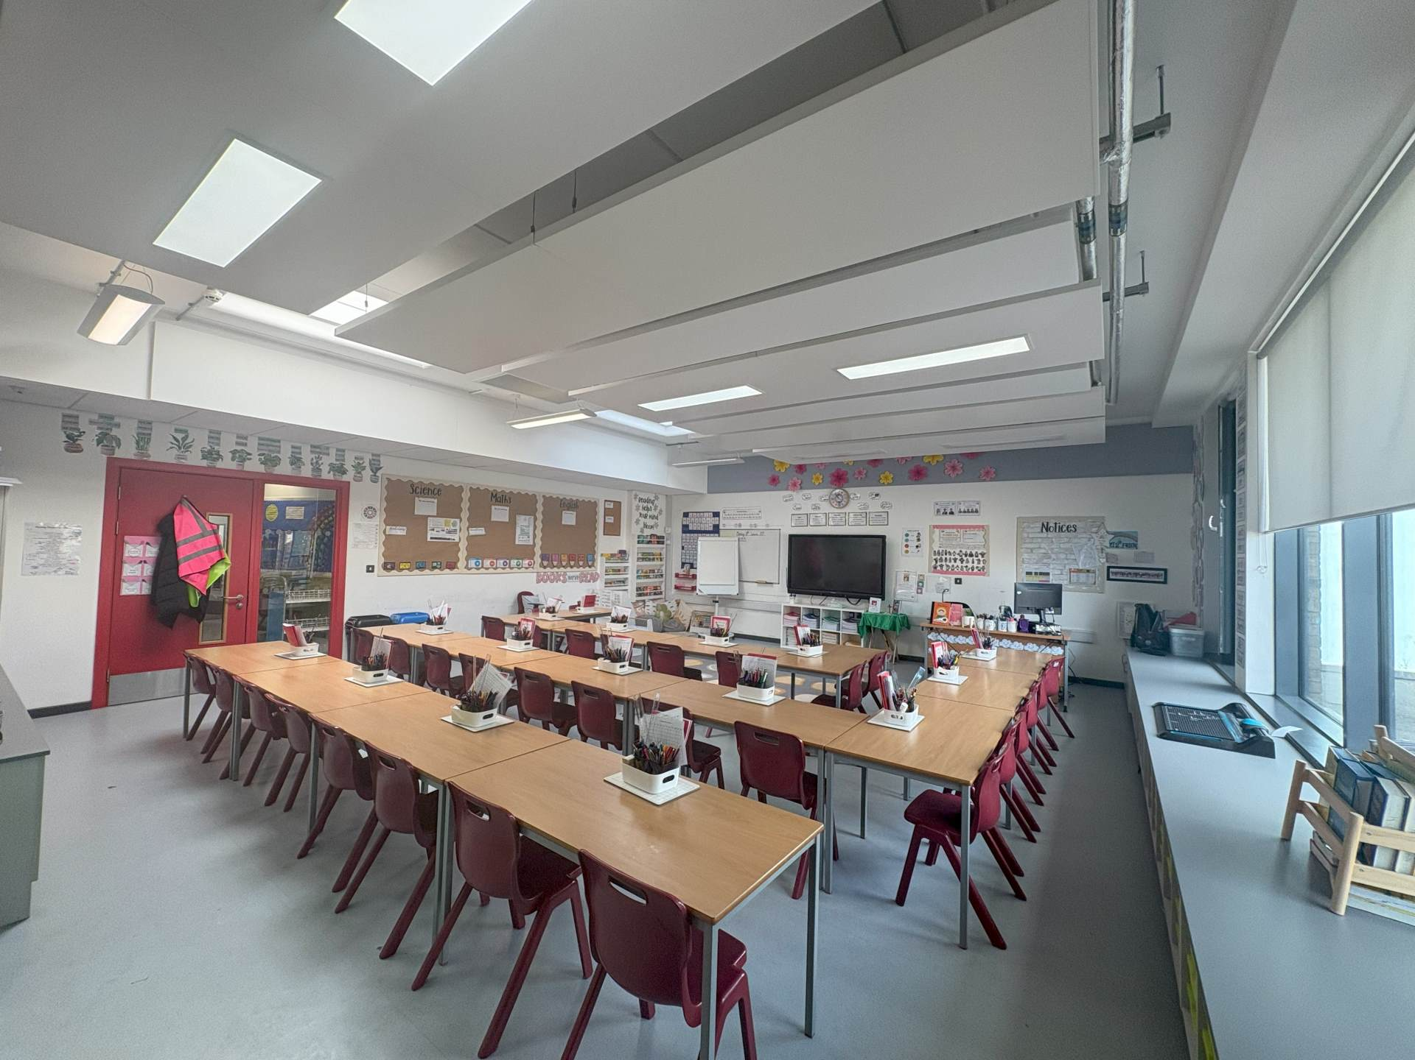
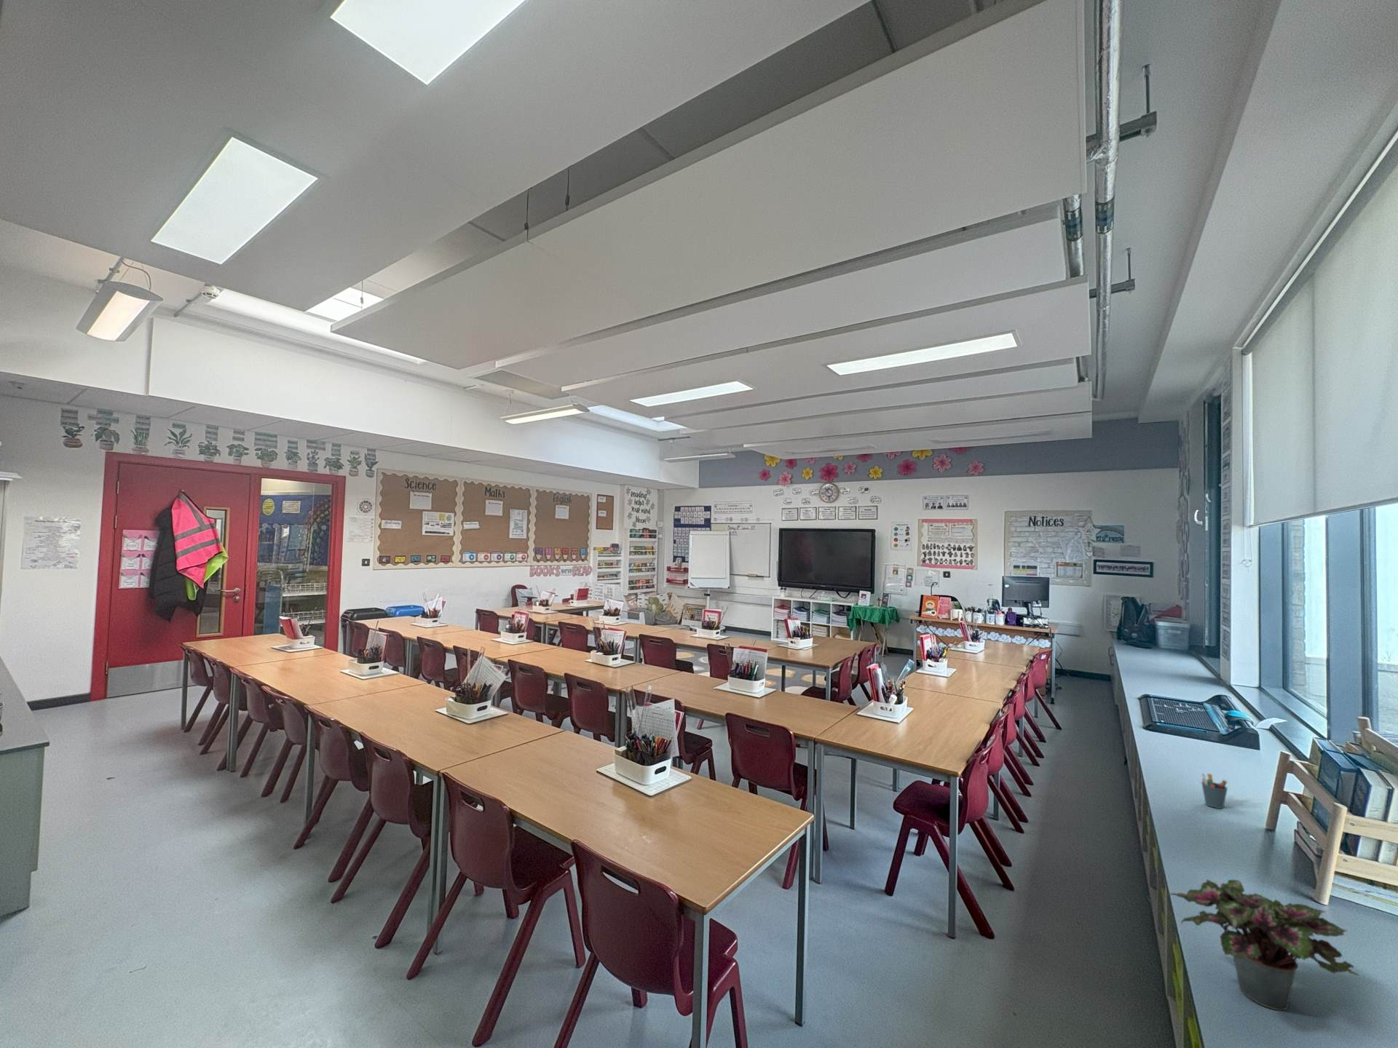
+ potted plant [1167,878,1361,1011]
+ pen holder [1201,772,1228,809]
